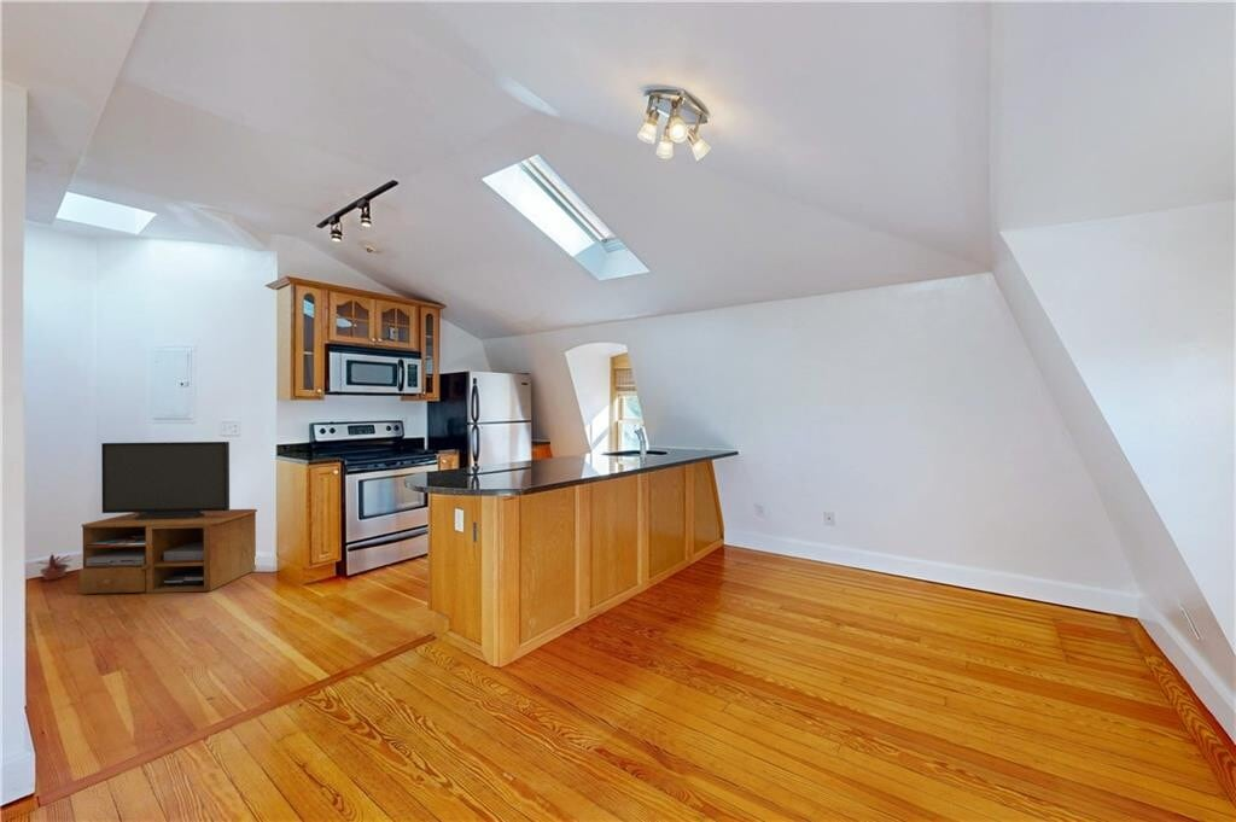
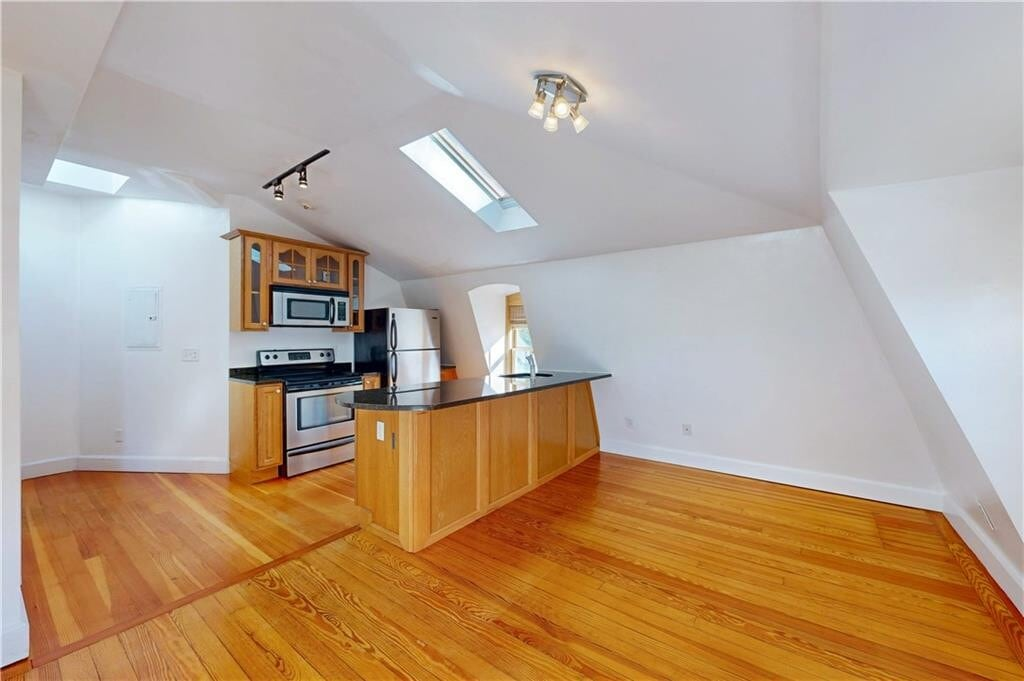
- potted plant [36,553,74,582]
- tv stand [78,441,258,595]
